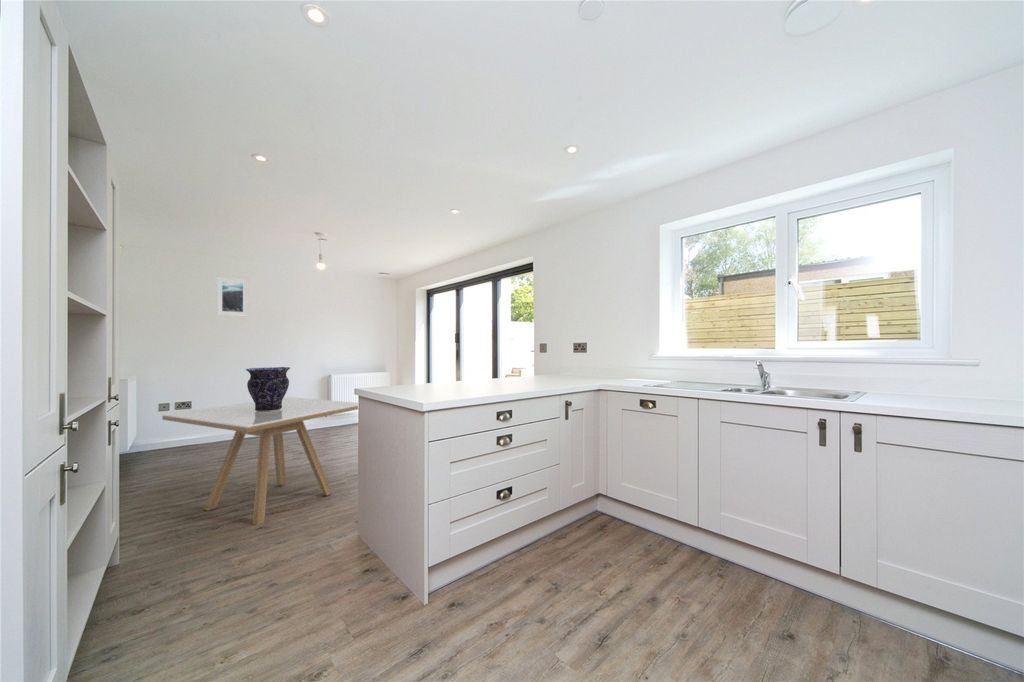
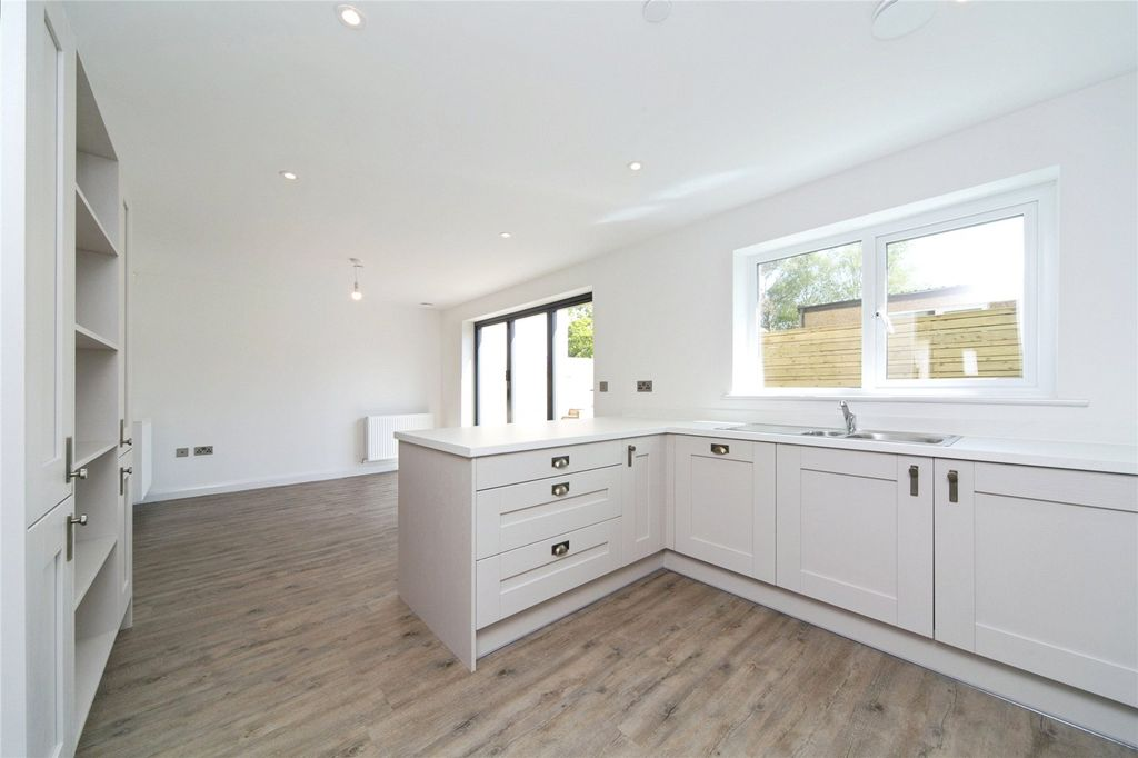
- vase [245,366,291,412]
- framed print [215,276,250,318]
- dining table [161,396,359,526]
